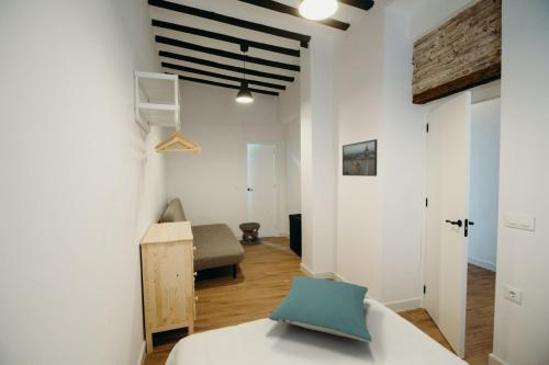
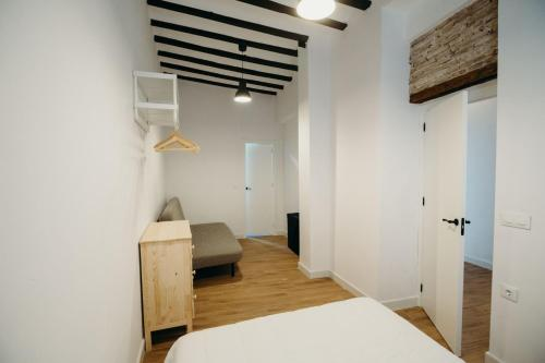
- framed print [341,138,378,178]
- carved stool [238,221,261,247]
- pillow [268,275,372,343]
